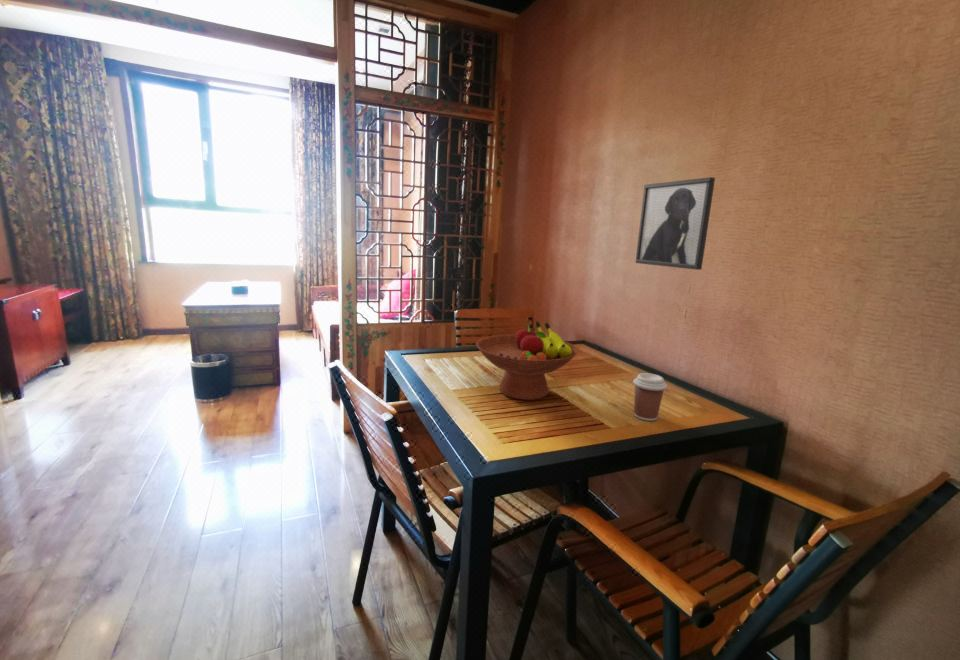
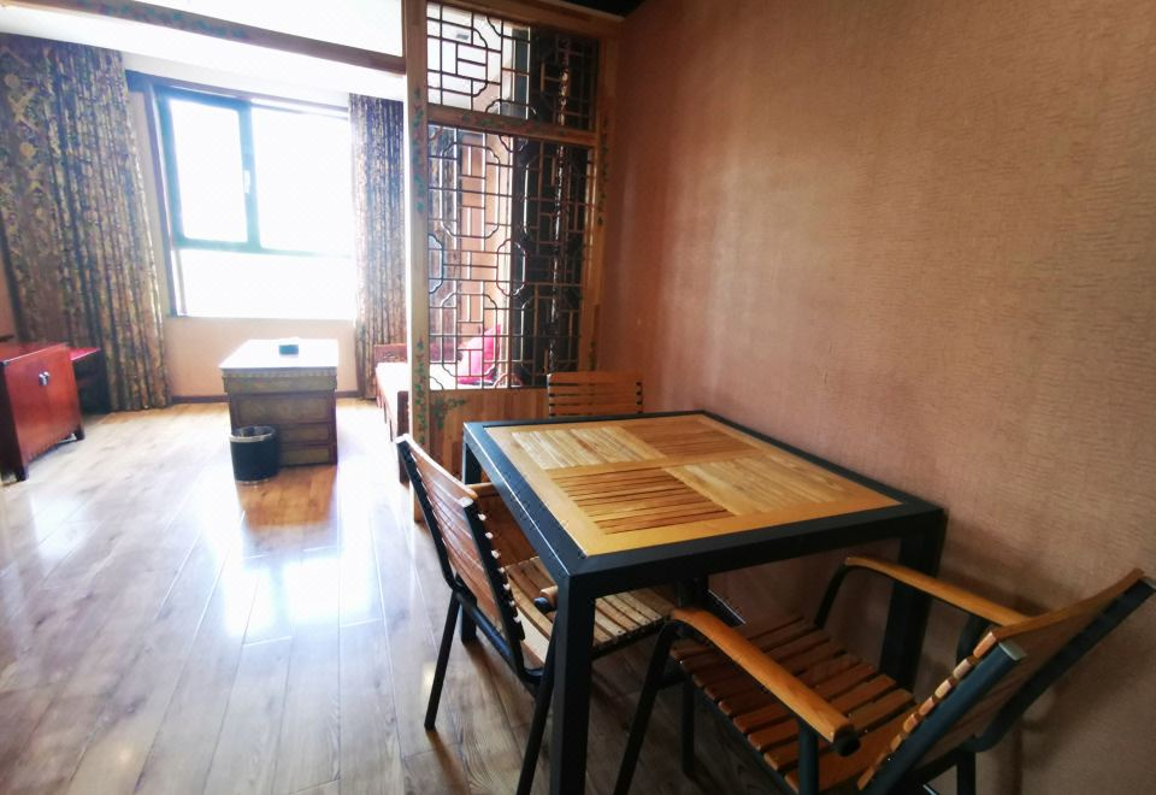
- fruit bowl [475,320,579,401]
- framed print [634,176,716,271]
- coffee cup [632,372,668,422]
